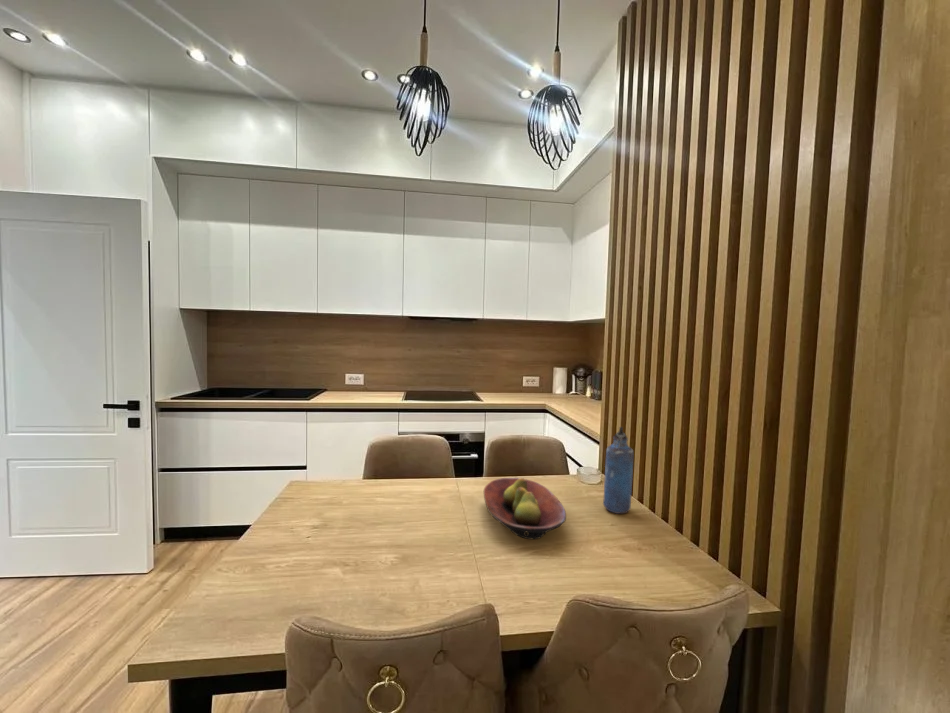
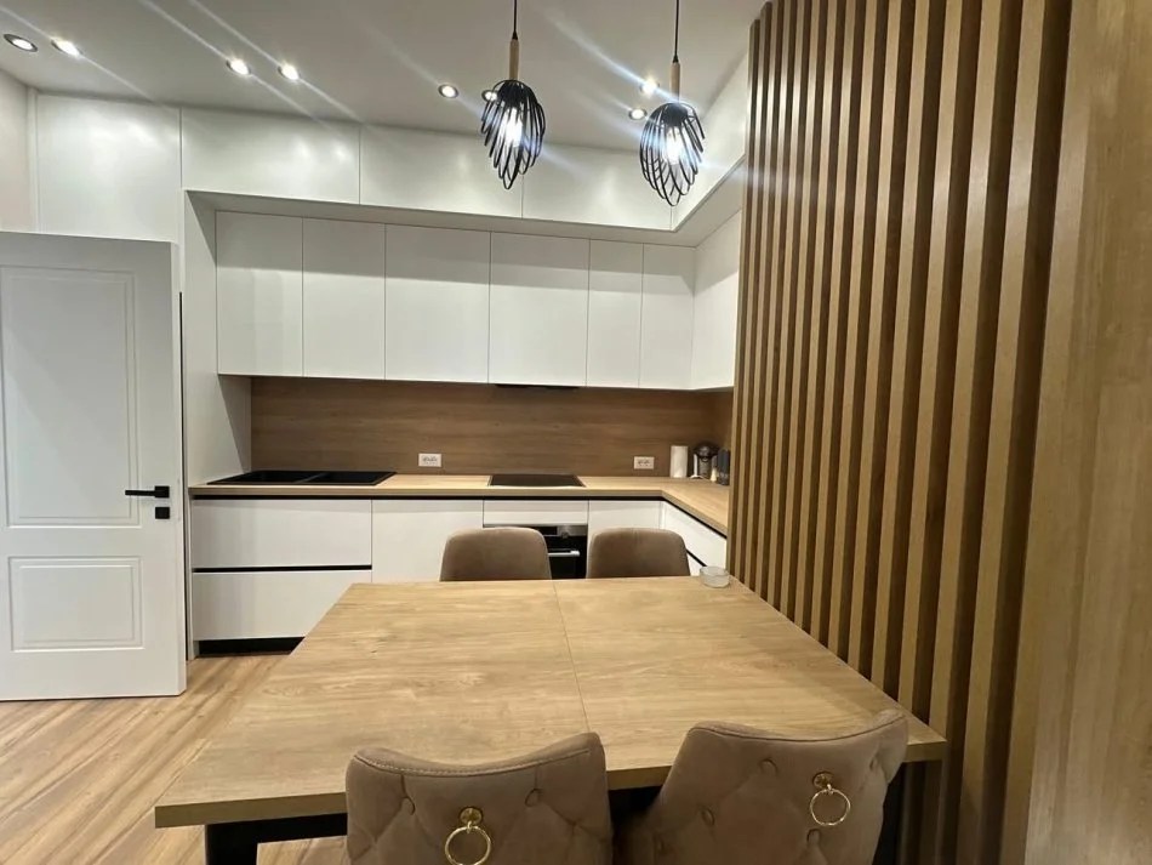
- water bottle [602,426,635,515]
- fruit bowl [483,477,567,540]
